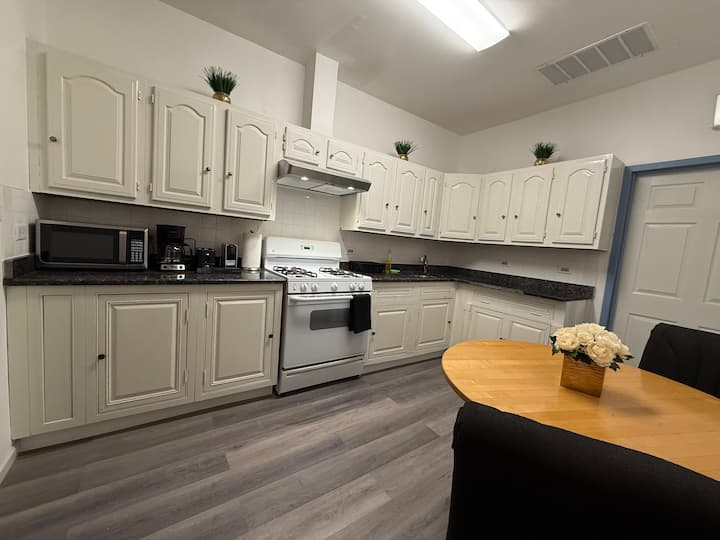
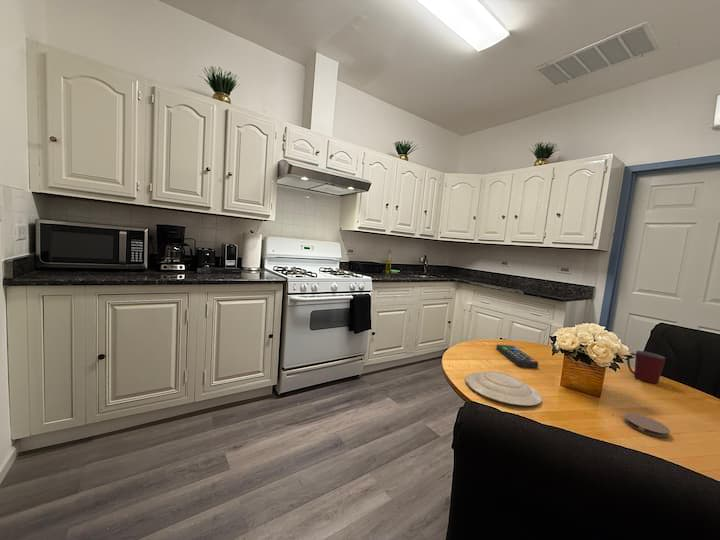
+ mug [626,350,666,384]
+ coaster [623,412,671,439]
+ remote control [495,344,539,369]
+ plate [465,370,543,407]
